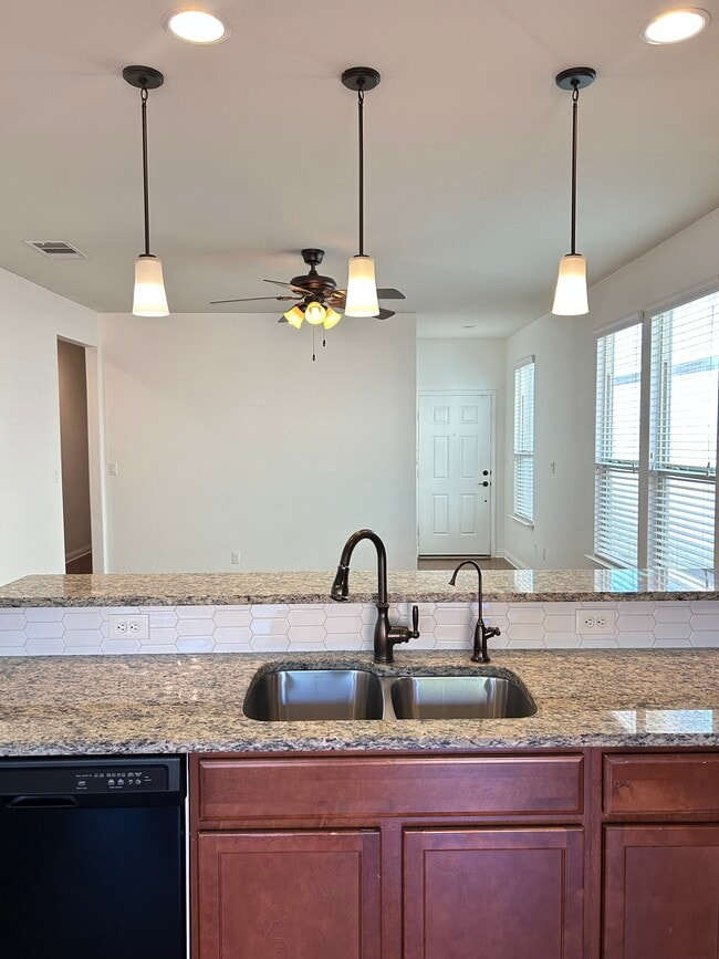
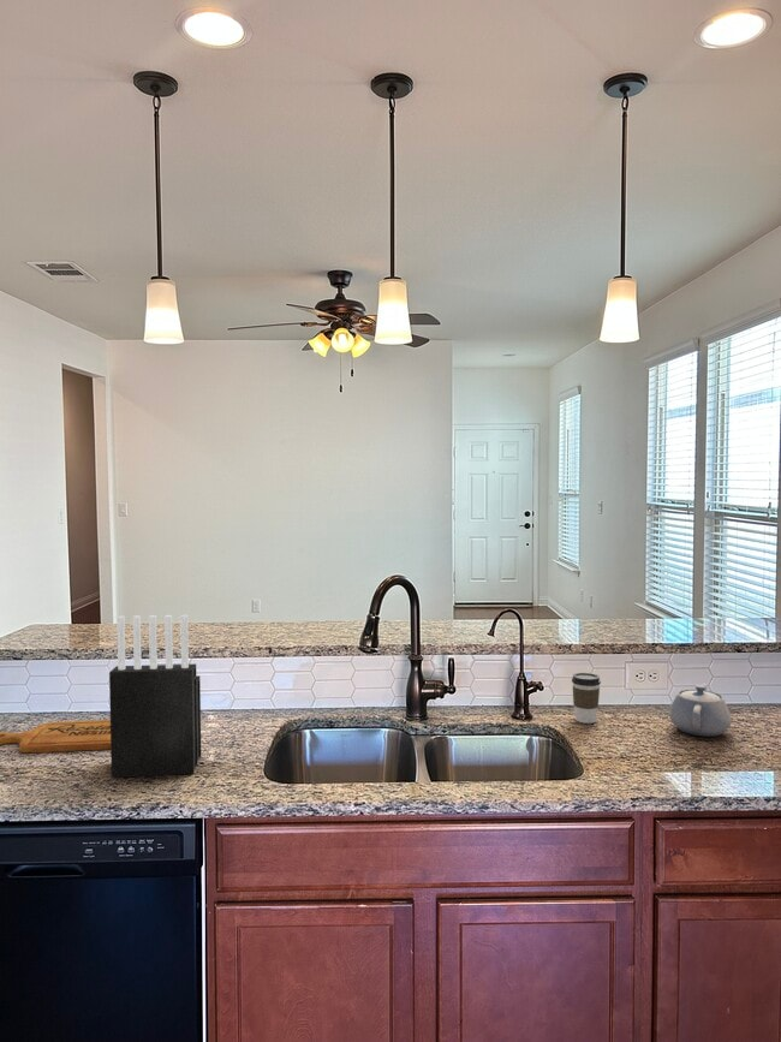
+ teapot [668,683,733,738]
+ knife block [108,614,202,779]
+ cutting board [0,719,111,754]
+ coffee cup [571,672,602,725]
